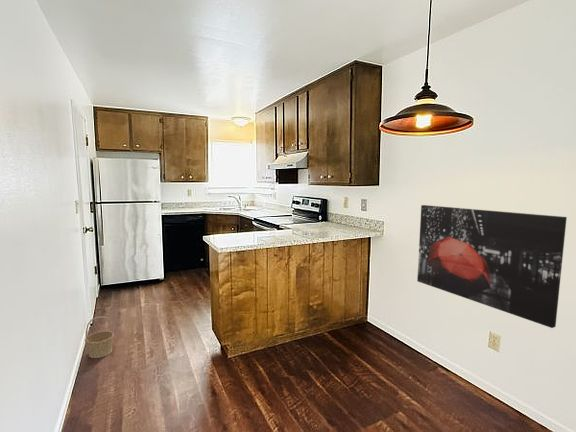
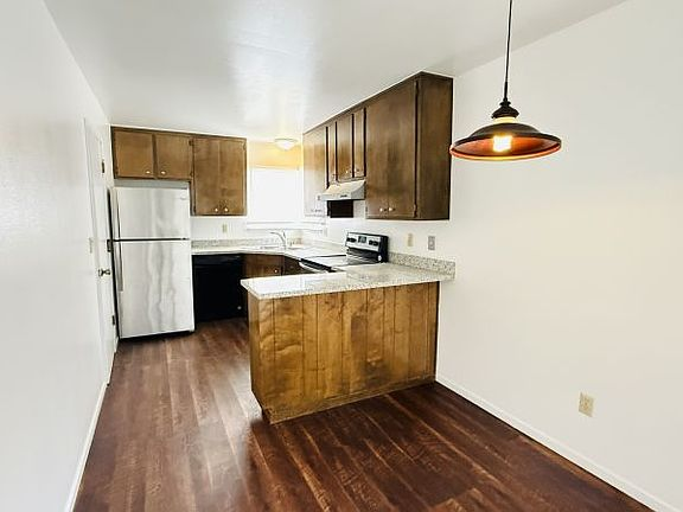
- wall art [416,204,568,329]
- basket [84,316,115,359]
